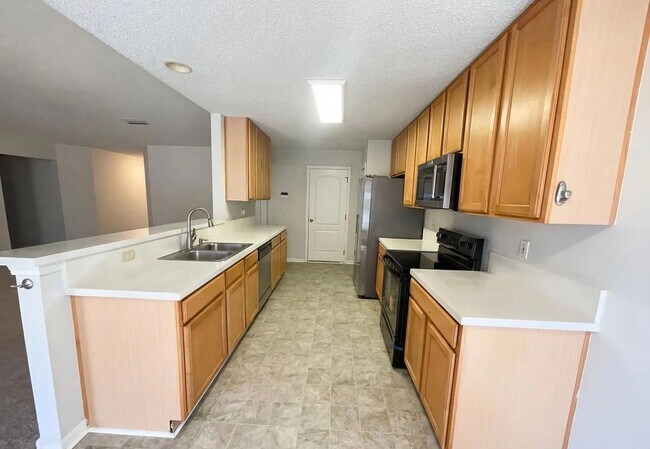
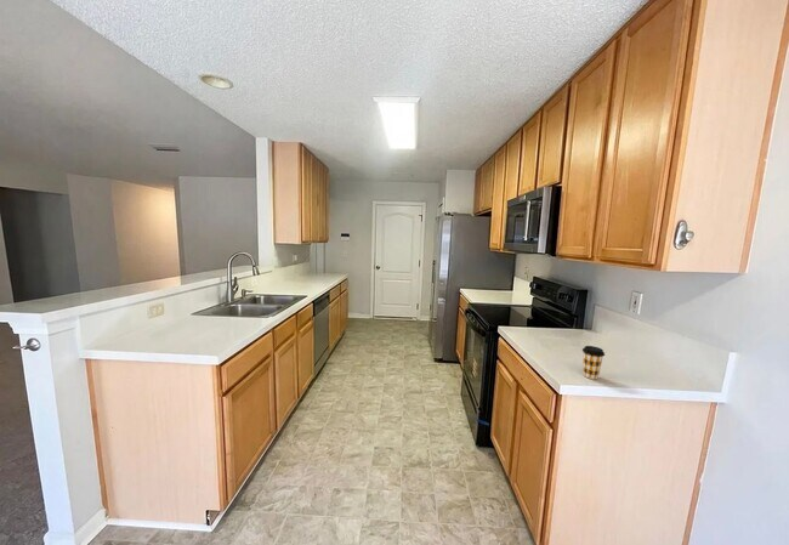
+ coffee cup [581,345,606,380]
